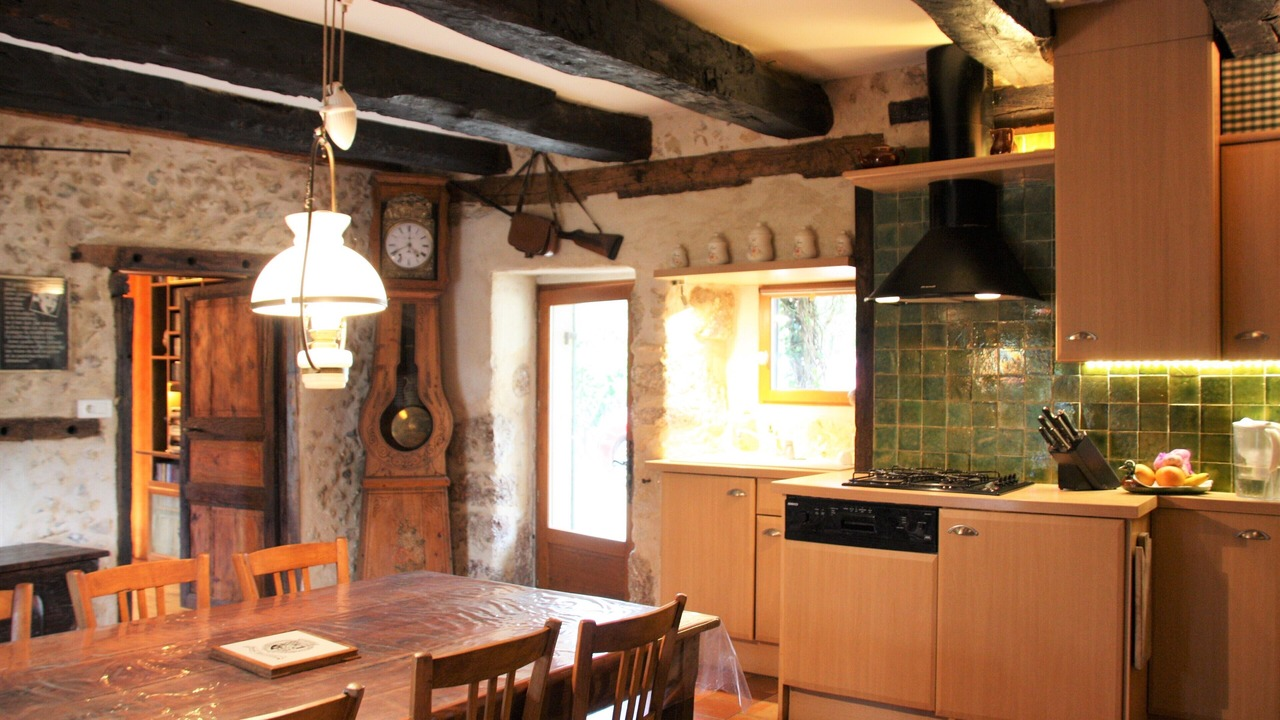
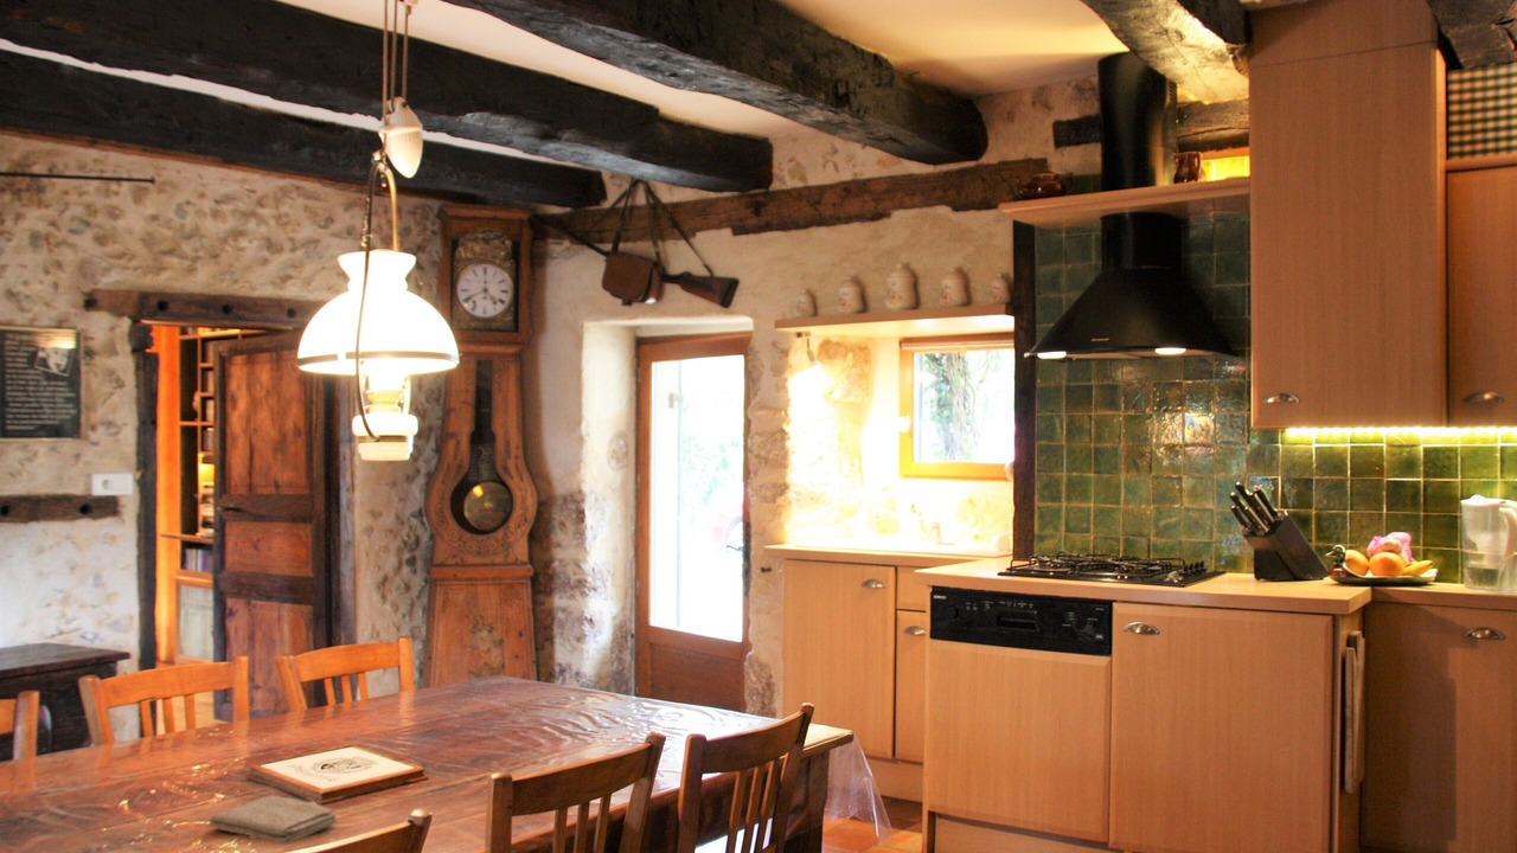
+ washcloth [207,794,339,845]
